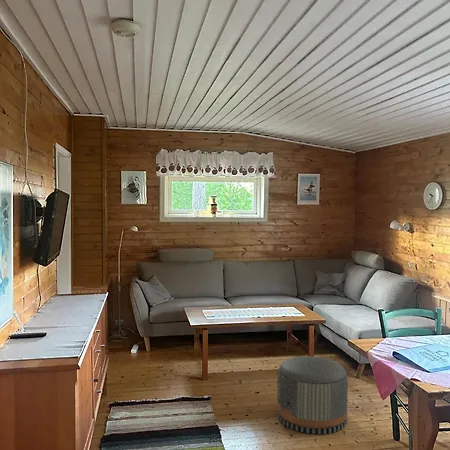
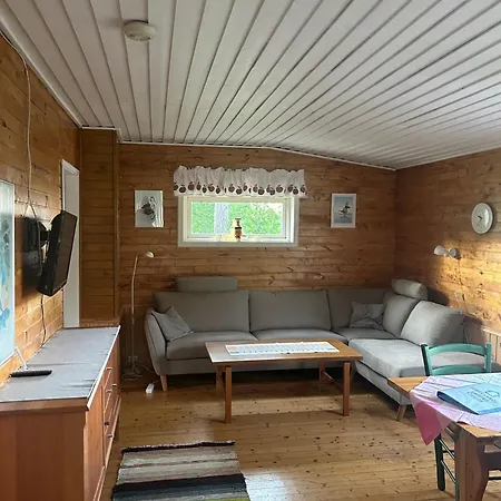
- pouf [276,355,349,435]
